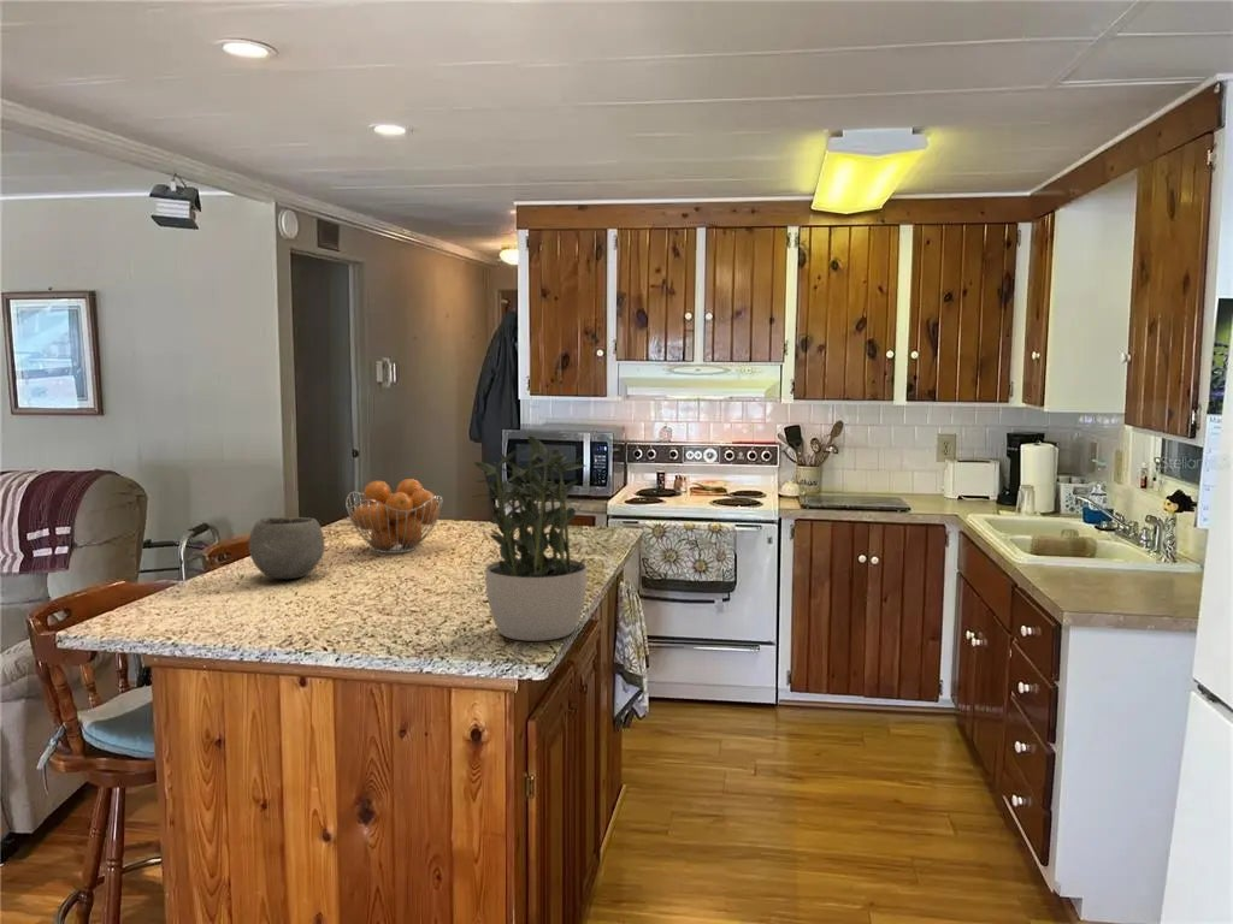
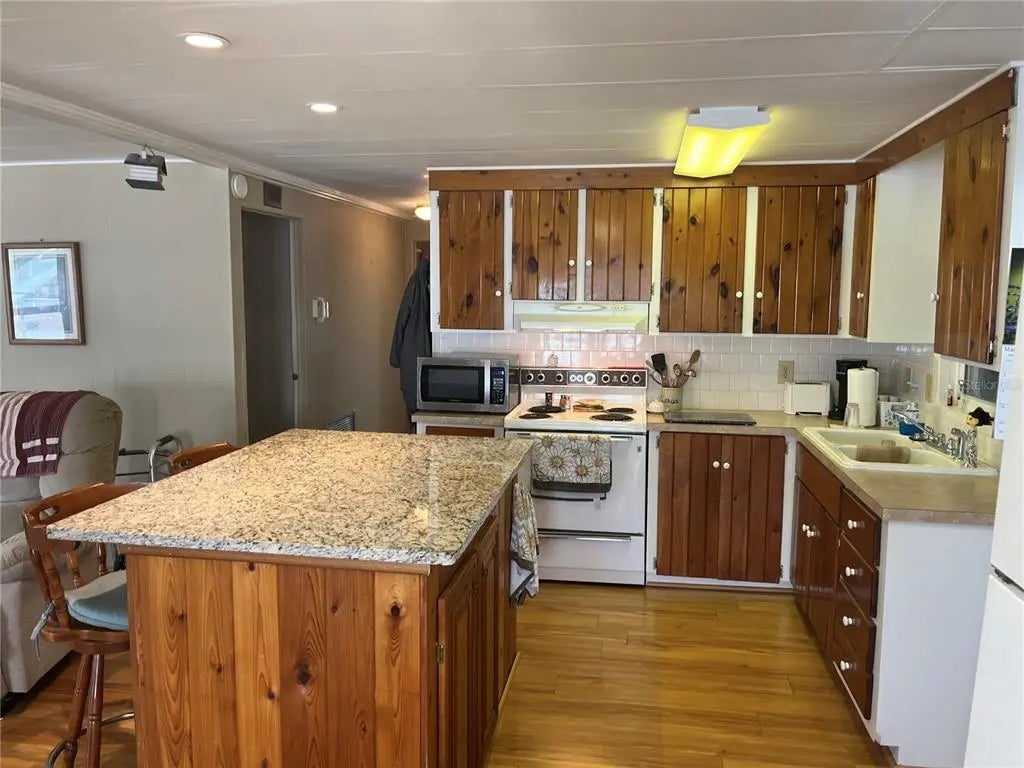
- fruit basket [344,478,444,555]
- bowl [248,516,326,580]
- potted plant [472,434,589,642]
